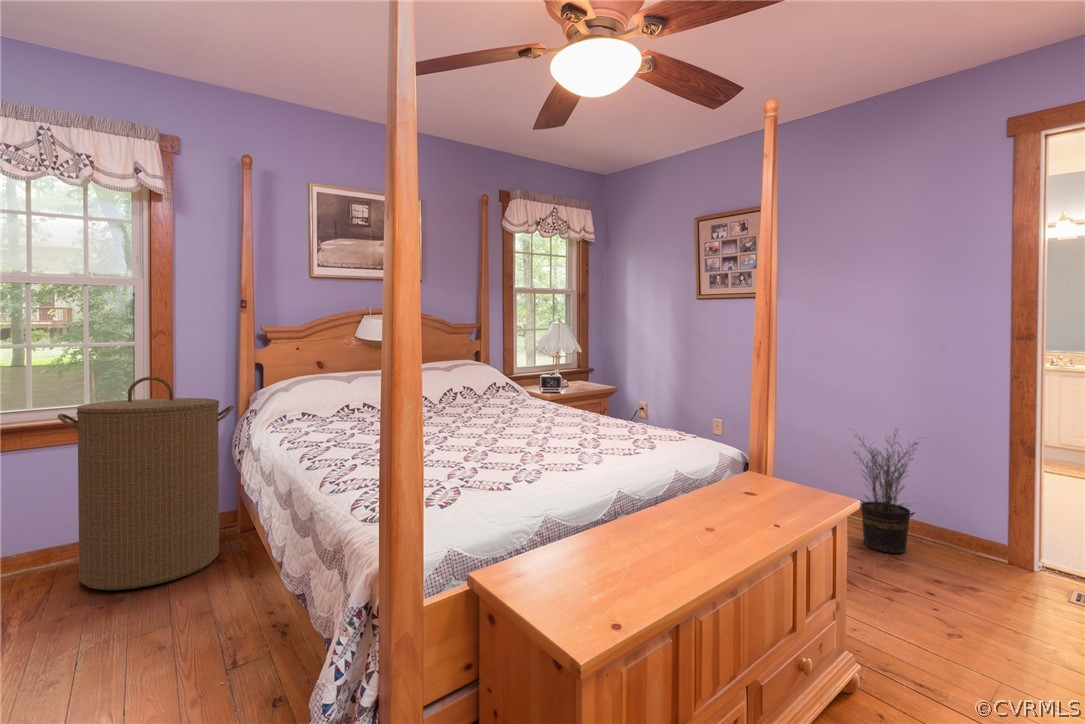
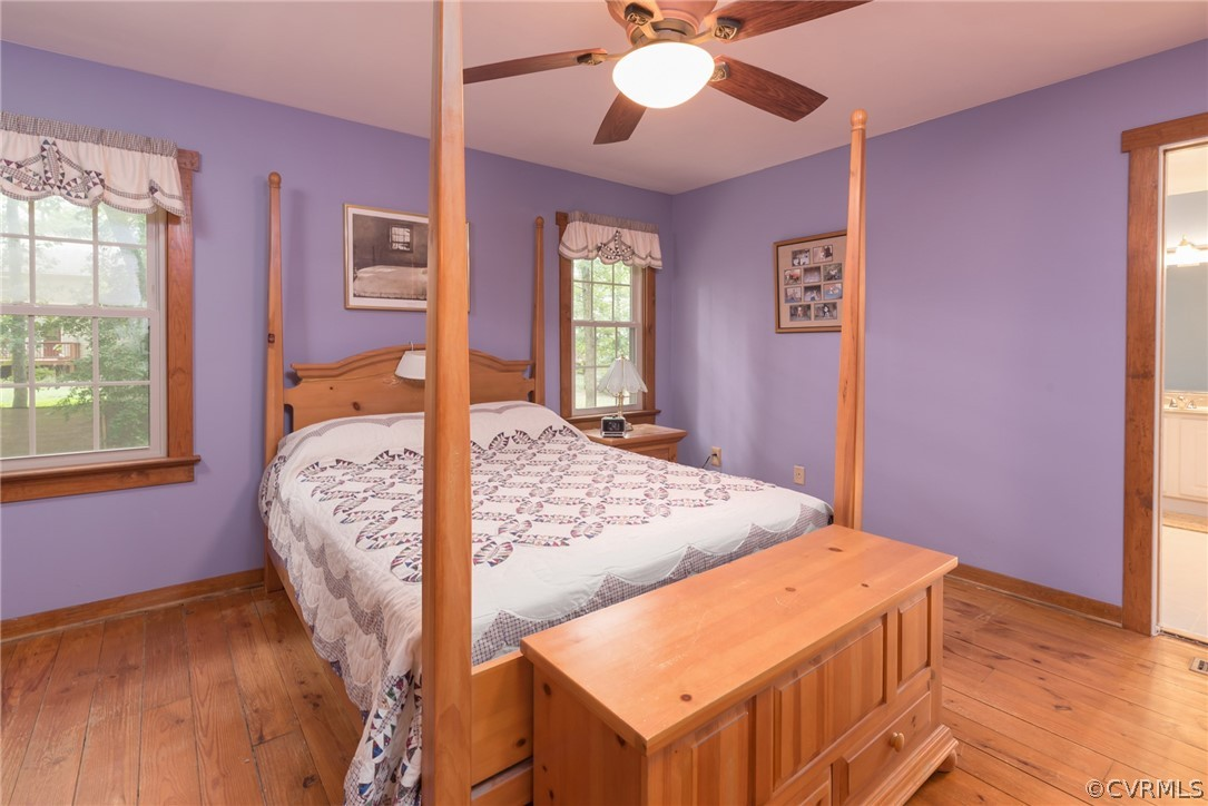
- potted plant [848,428,927,554]
- laundry hamper [57,376,235,591]
